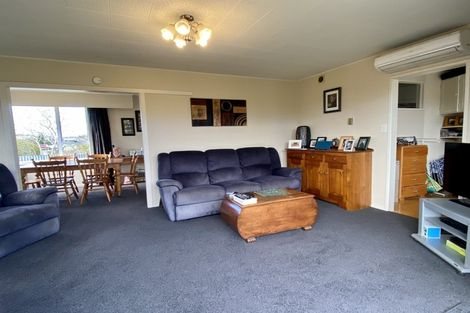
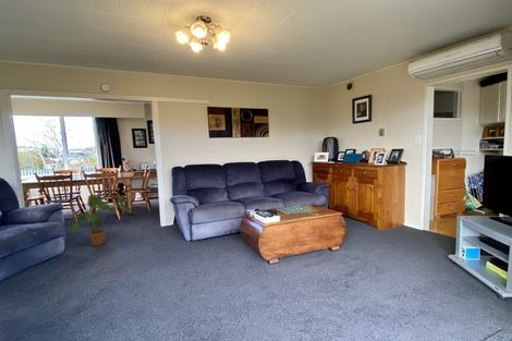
+ house plant [70,193,130,247]
